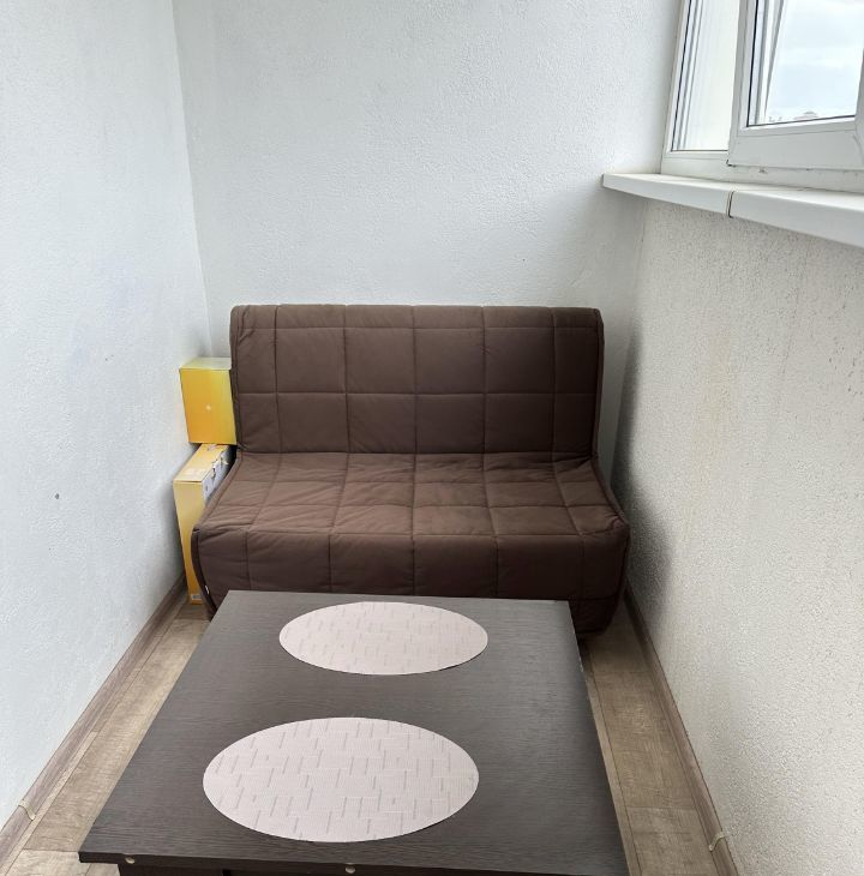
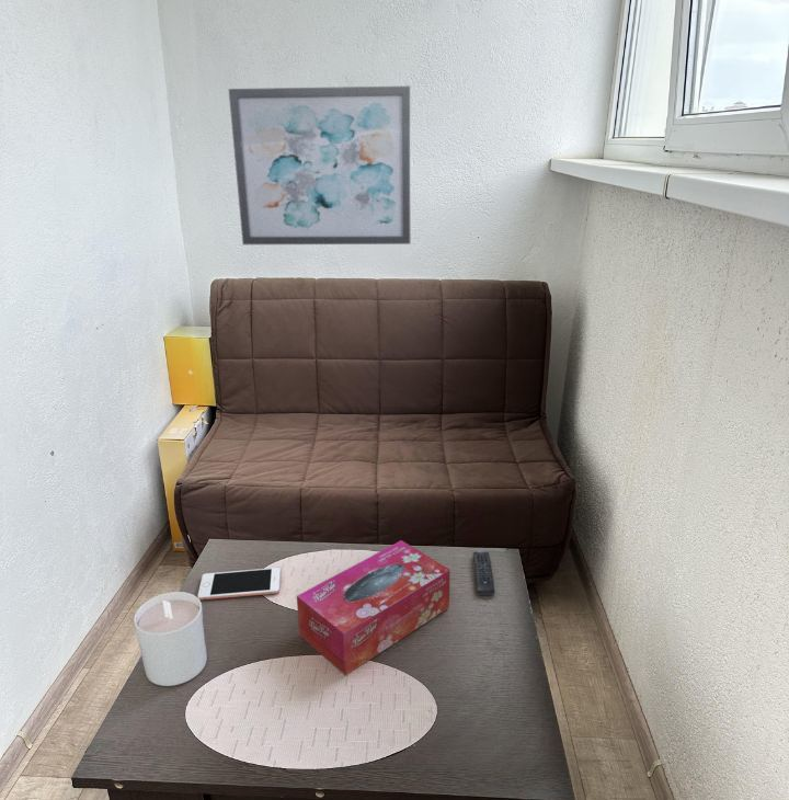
+ tissue box [296,539,451,676]
+ candle [133,591,208,687]
+ cell phone [196,567,282,601]
+ wall art [228,85,411,245]
+ remote control [472,549,495,596]
